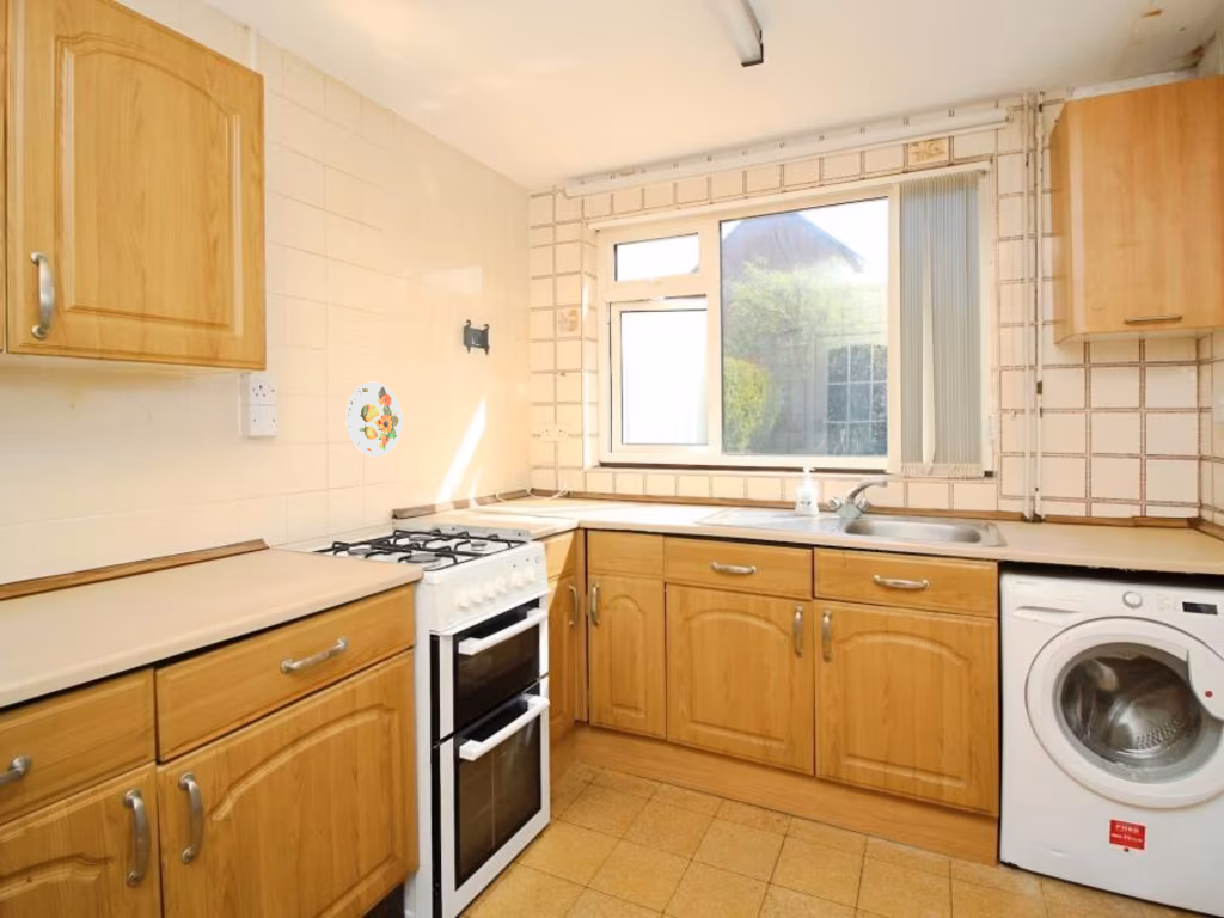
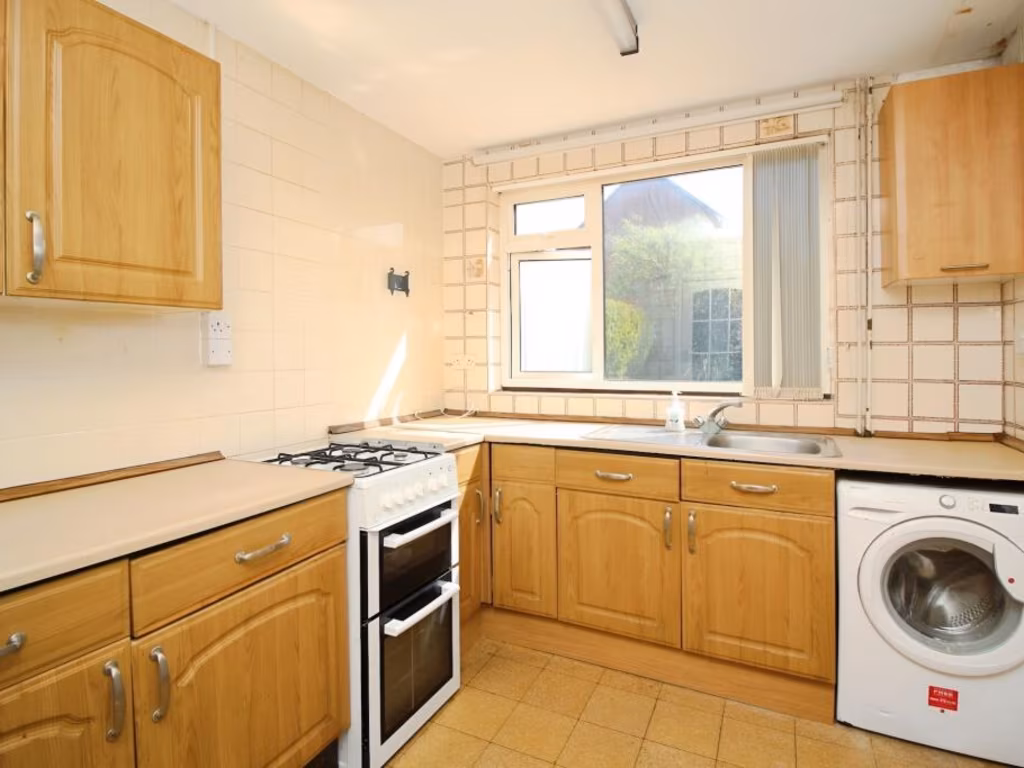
- decorative plate [344,381,404,458]
